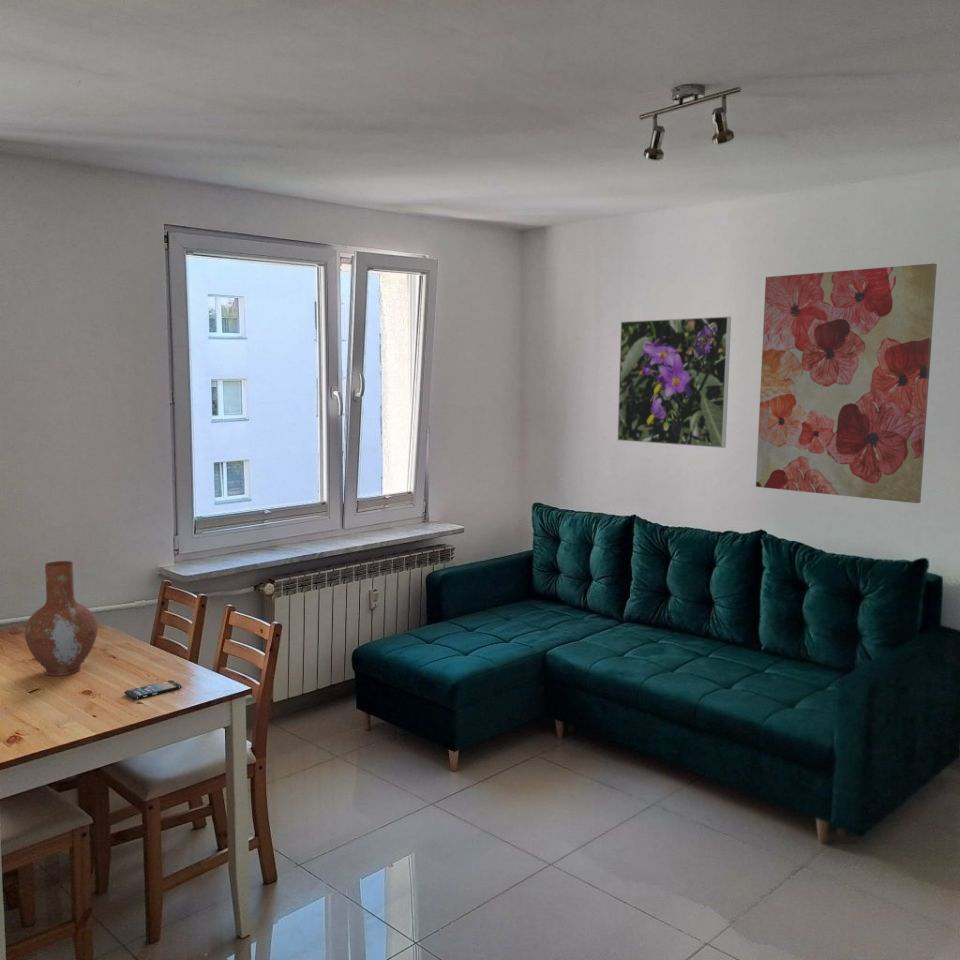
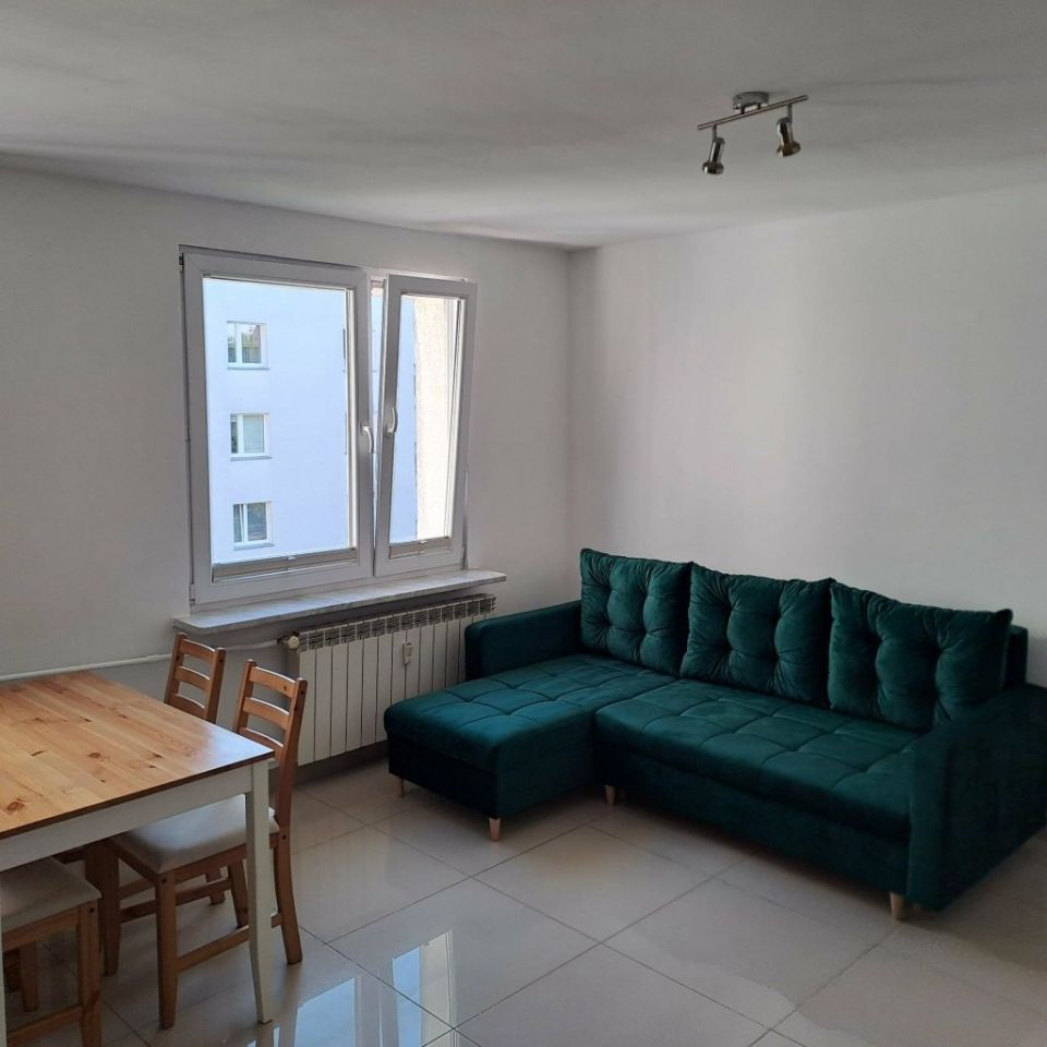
- smartphone [123,679,183,700]
- vase [24,560,99,677]
- wall art [755,262,938,504]
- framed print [616,315,732,449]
